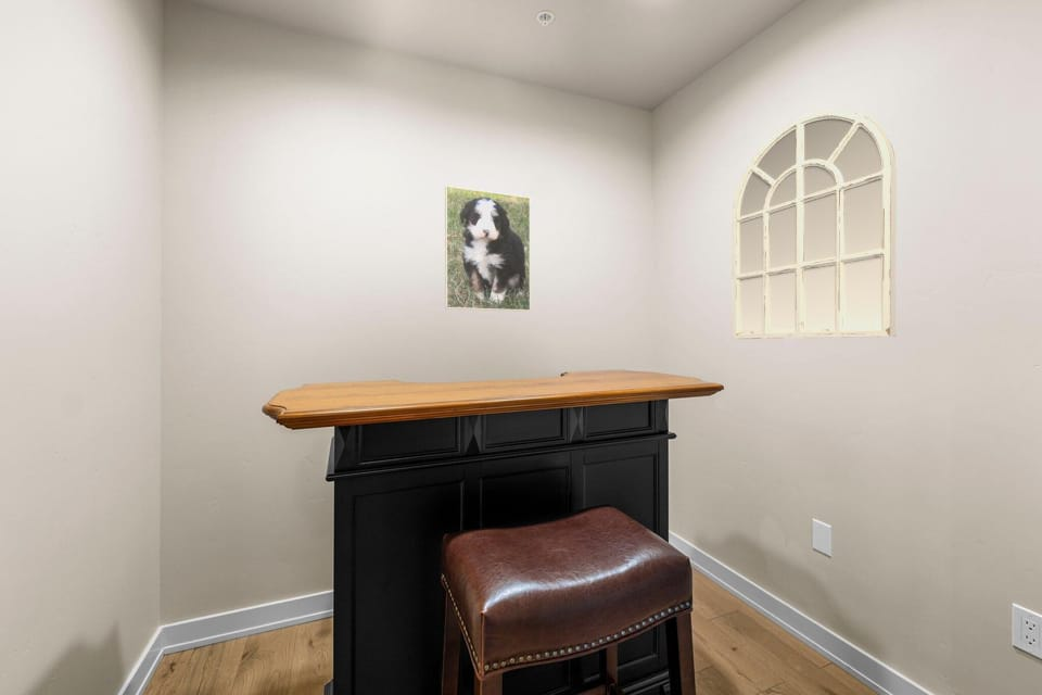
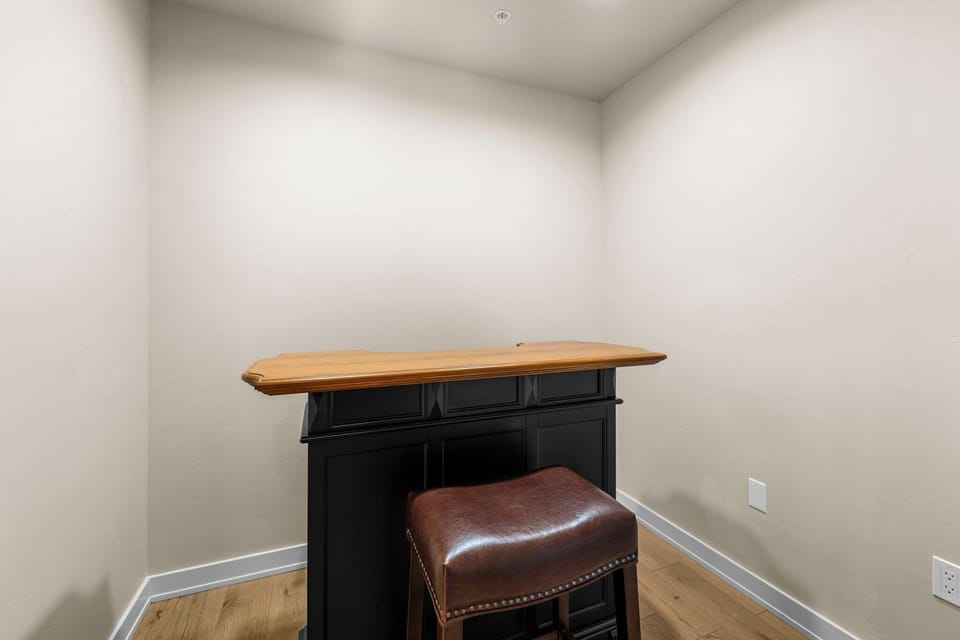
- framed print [444,185,532,313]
- mirror [732,109,898,340]
